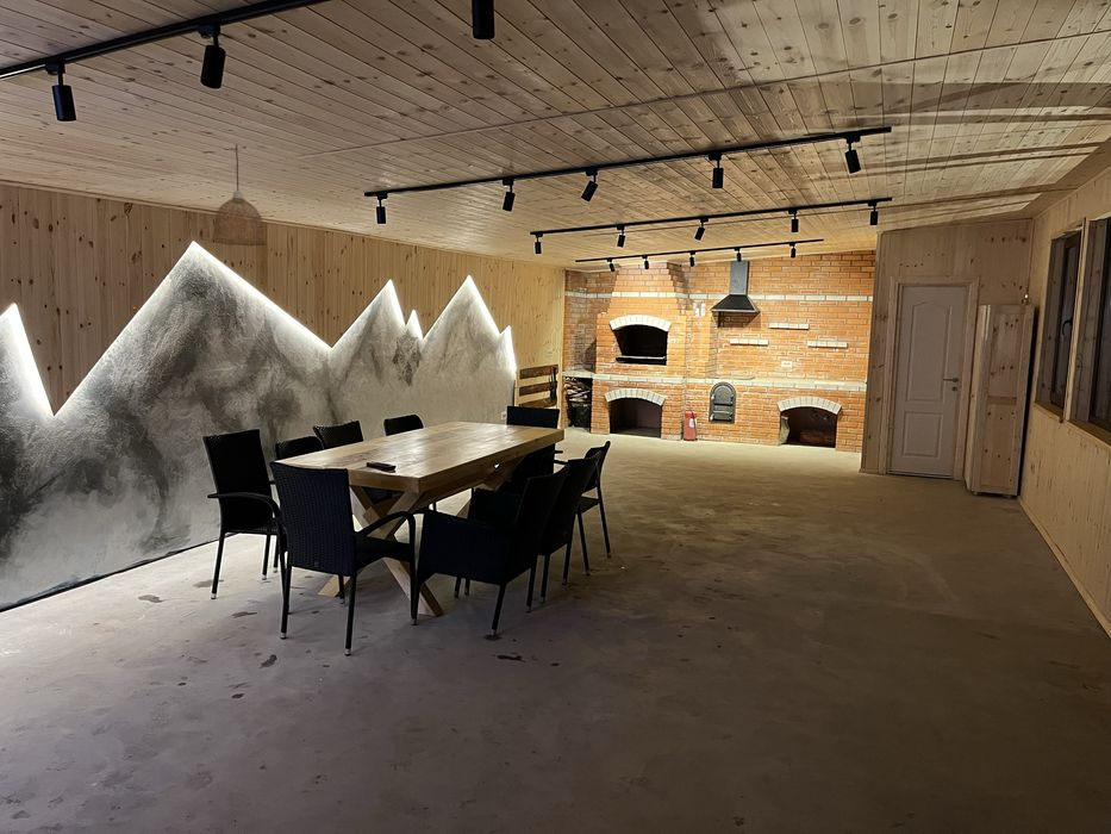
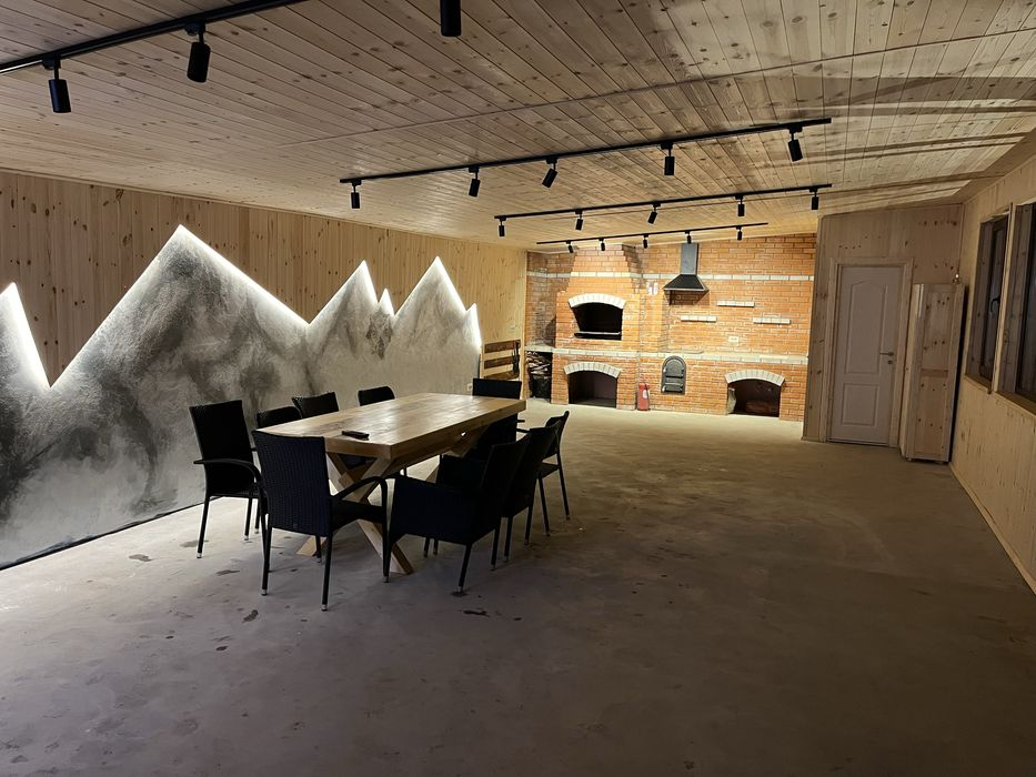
- pendant lamp [210,143,268,247]
